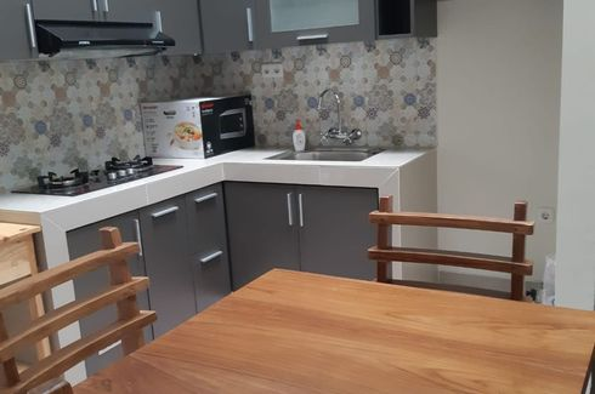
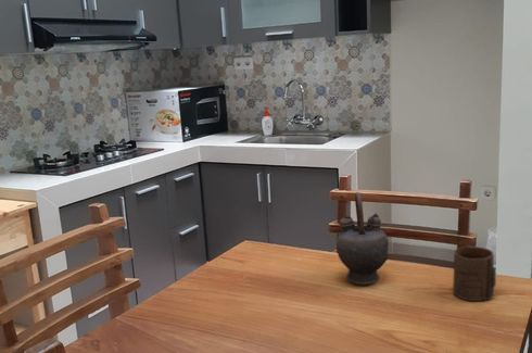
+ cup [452,245,497,302]
+ teapot [335,191,390,286]
